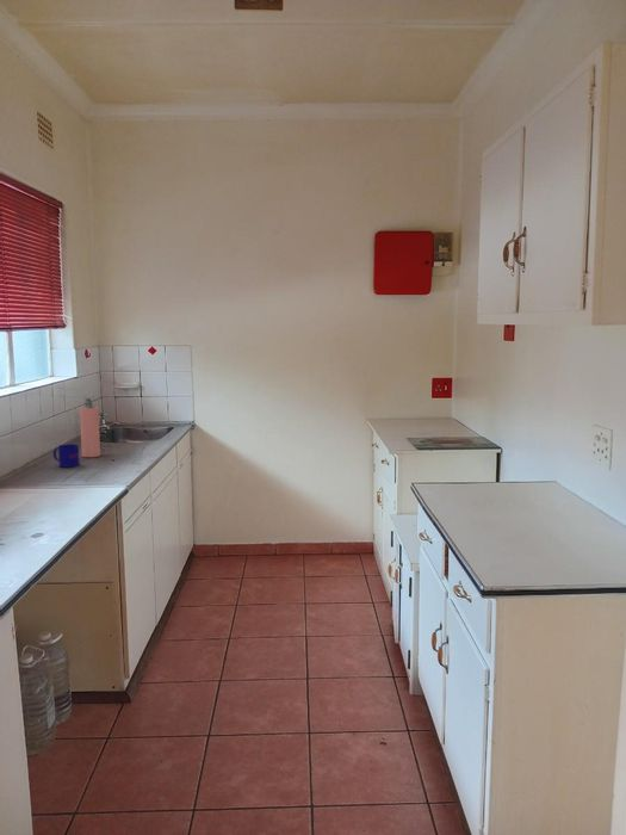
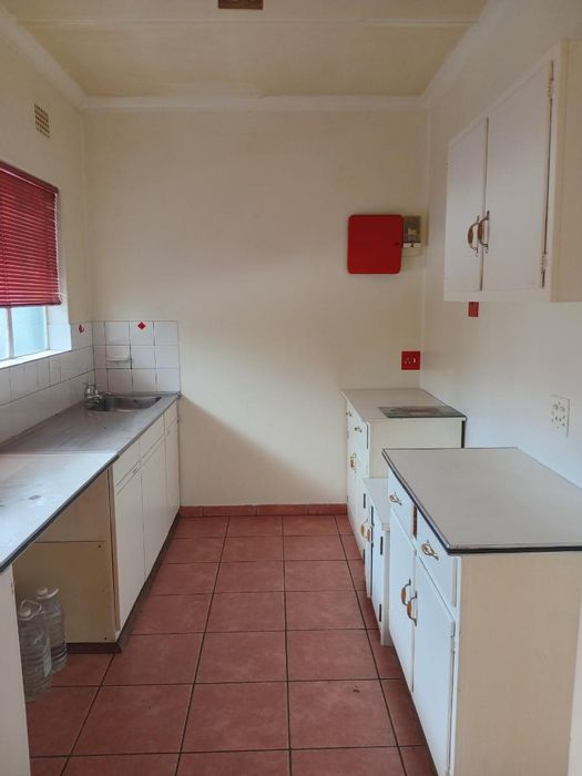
- mug [52,443,81,469]
- spray bottle [79,397,101,458]
